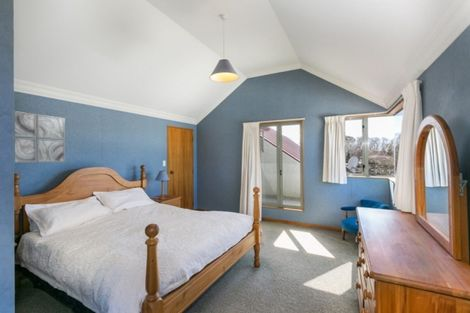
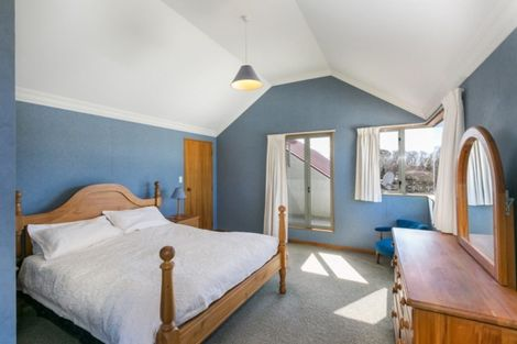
- wall art [14,110,66,163]
